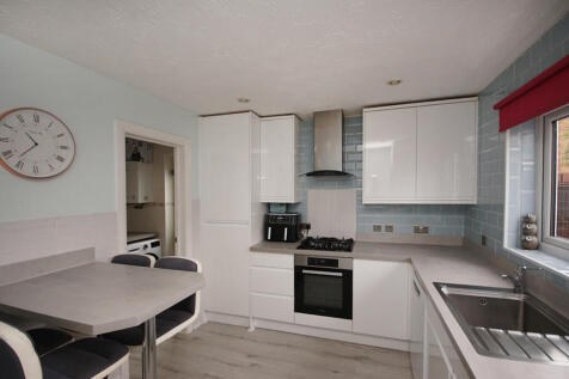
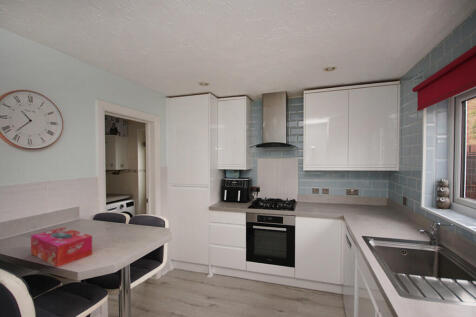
+ tissue box [30,226,93,268]
